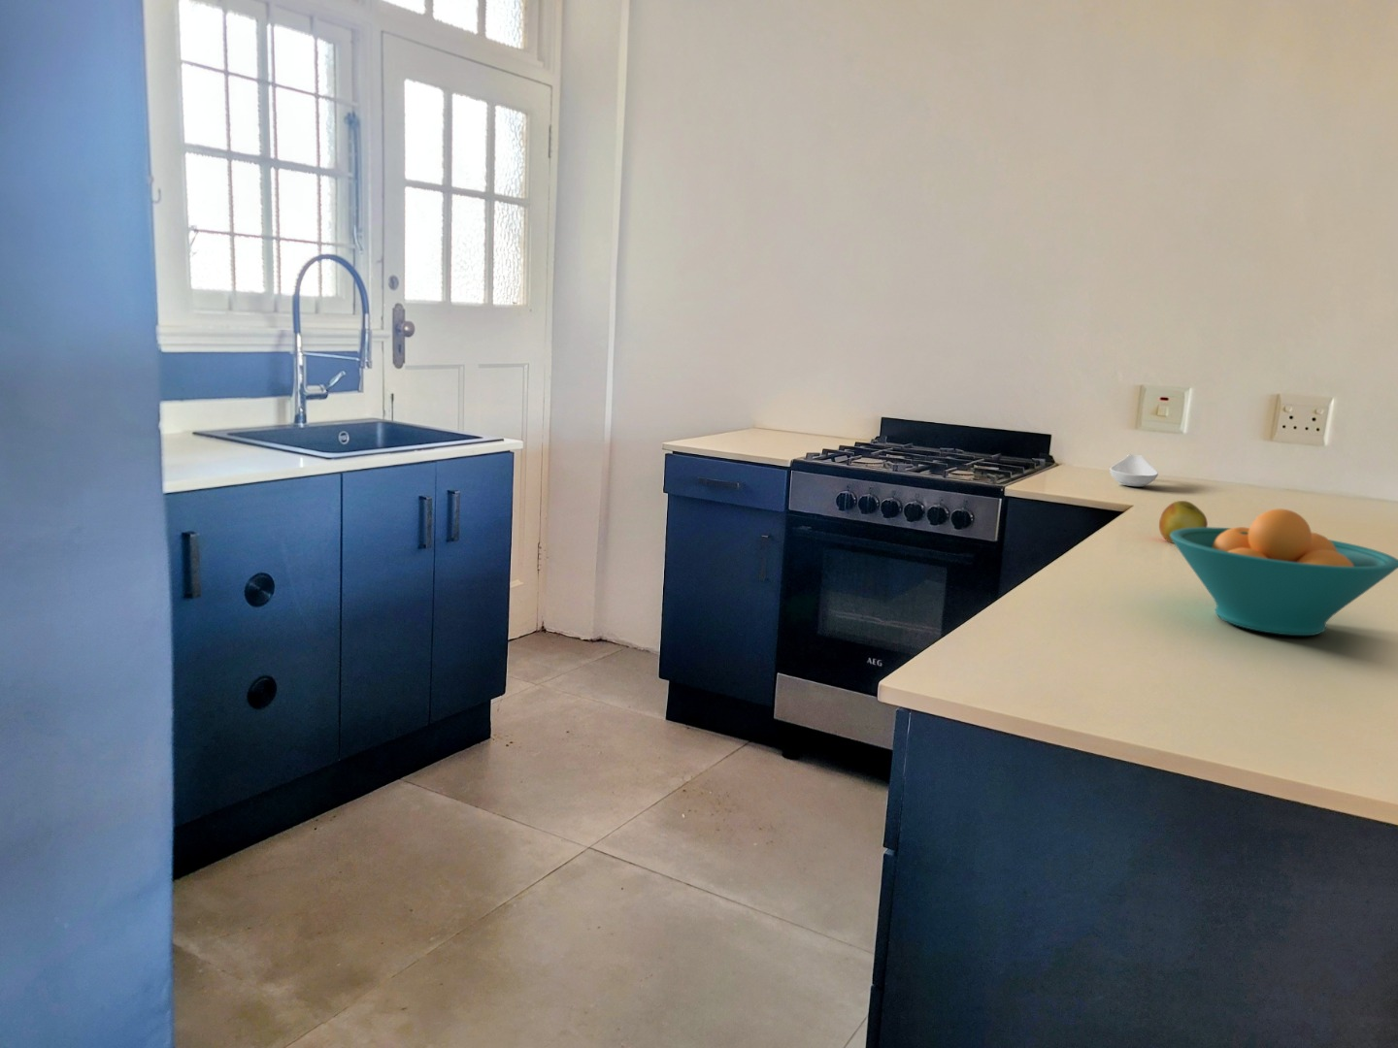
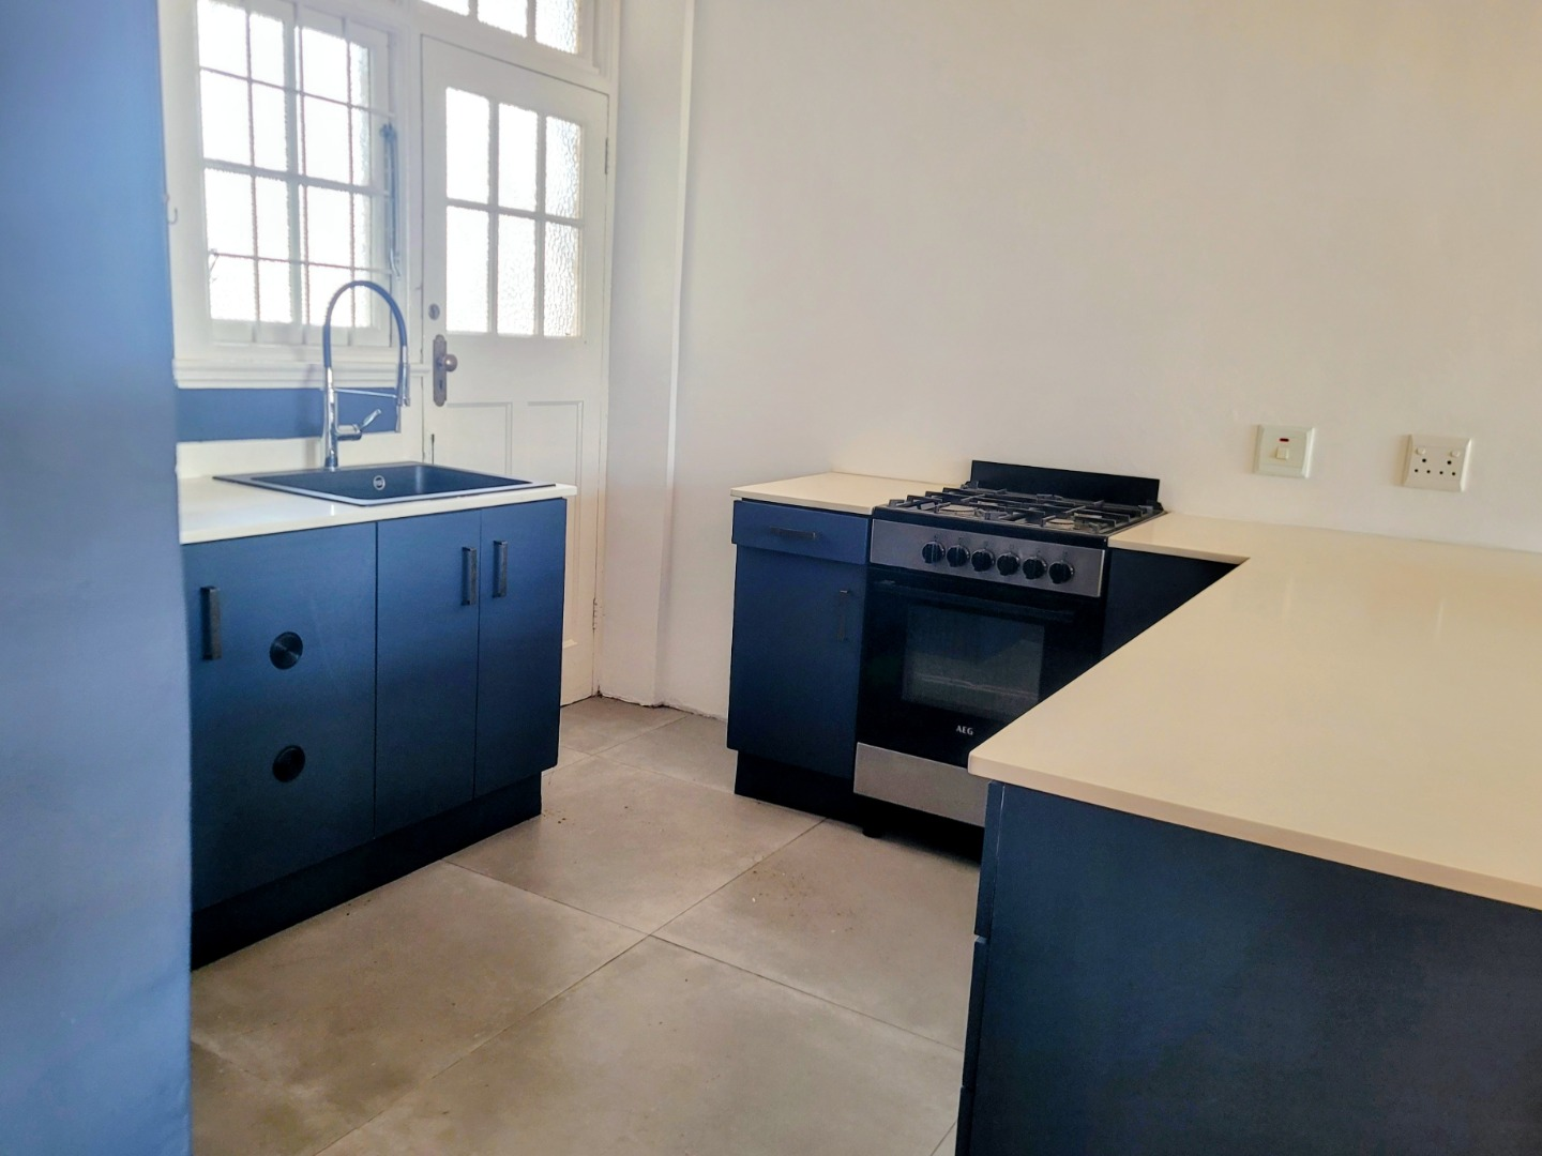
- fruit bowl [1170,509,1398,636]
- spoon rest [1108,454,1159,488]
- apple [1158,500,1209,545]
